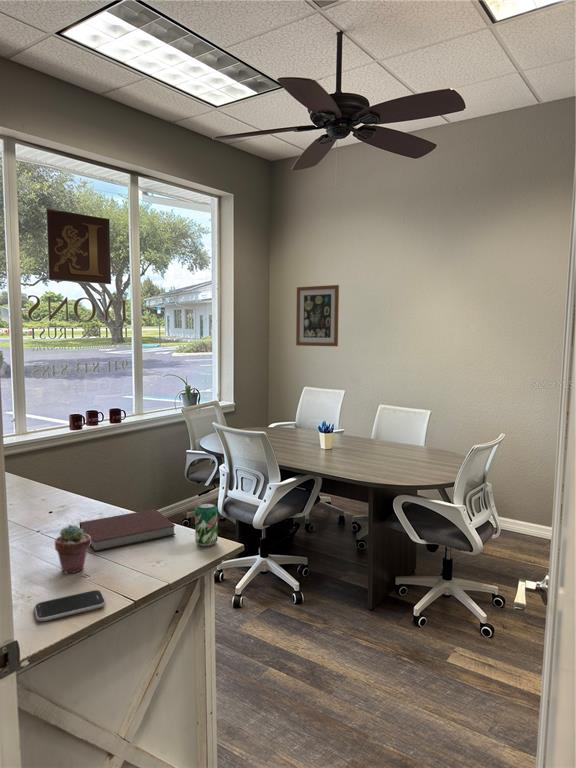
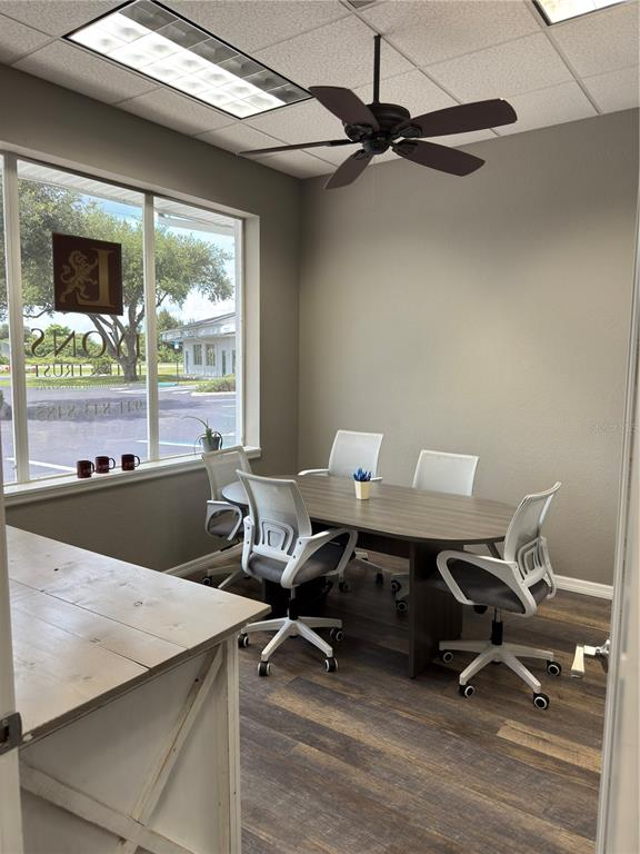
- notebook [79,508,177,553]
- smartphone [33,589,107,622]
- wall art [295,284,340,347]
- beverage can [194,501,218,547]
- potted succulent [54,524,91,574]
